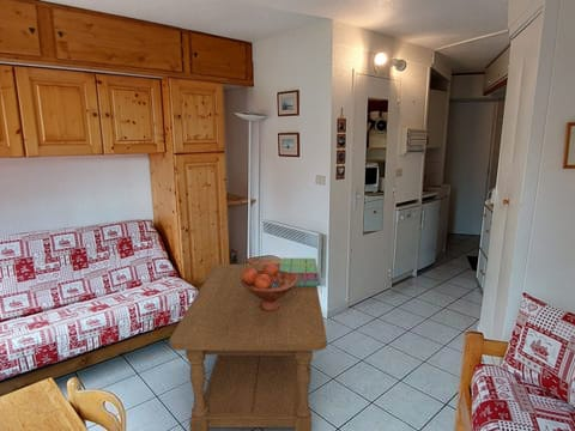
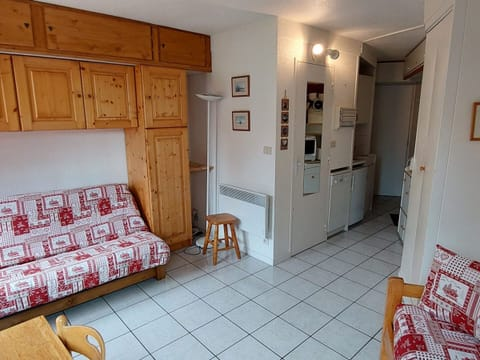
- coffee table [169,263,328,431]
- stack of books [279,257,321,287]
- fruit bowl [241,262,298,311]
